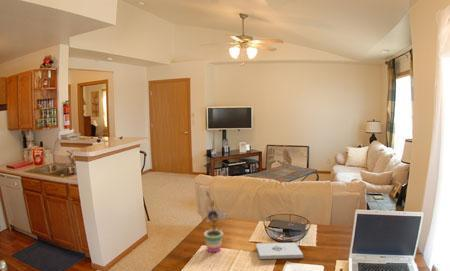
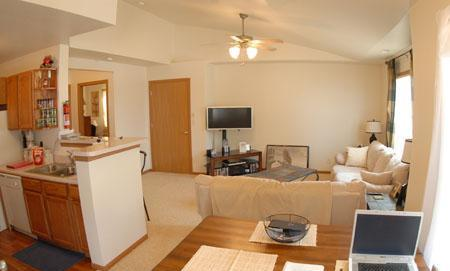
- notepad [255,242,304,260]
- potted plant [203,190,232,253]
